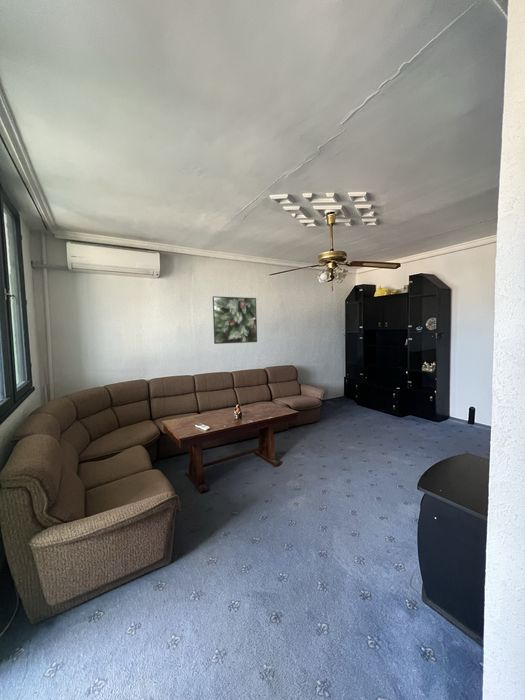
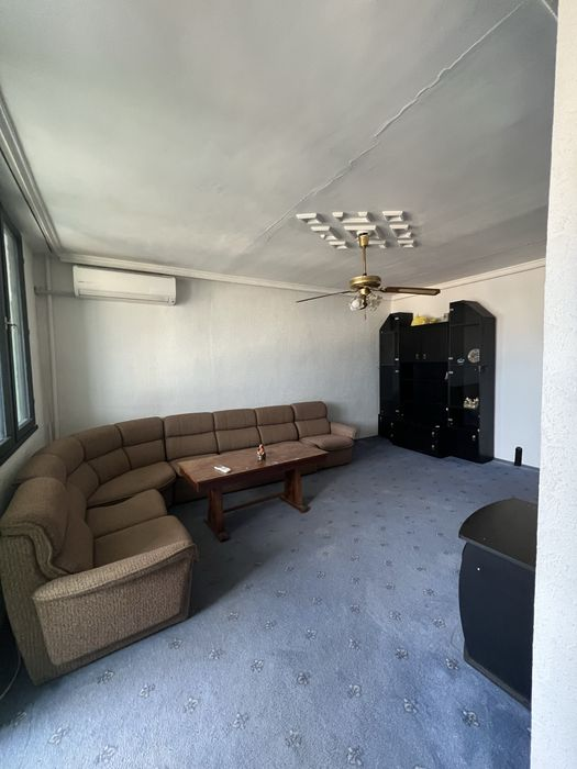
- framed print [212,295,258,345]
